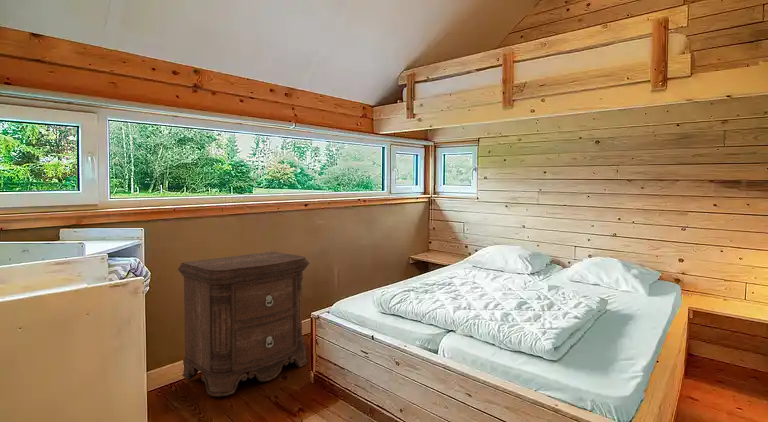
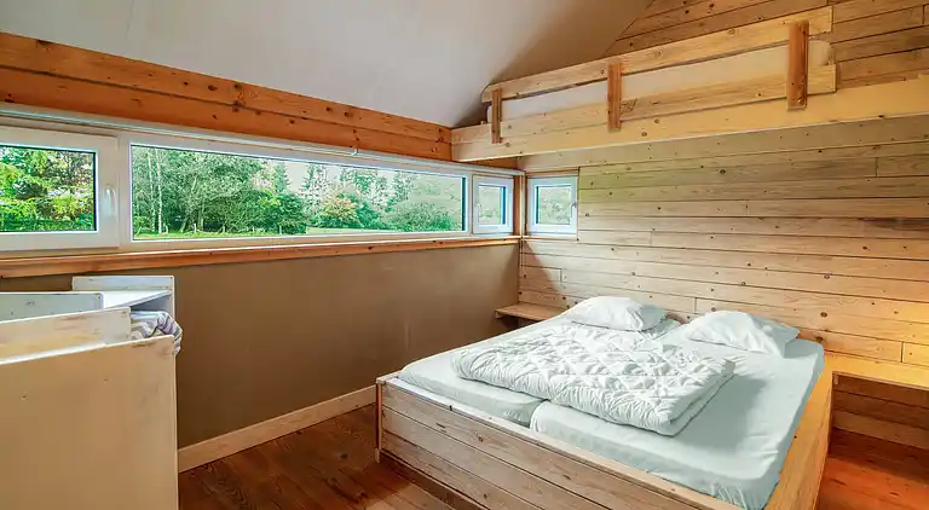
- nightstand [177,251,310,398]
